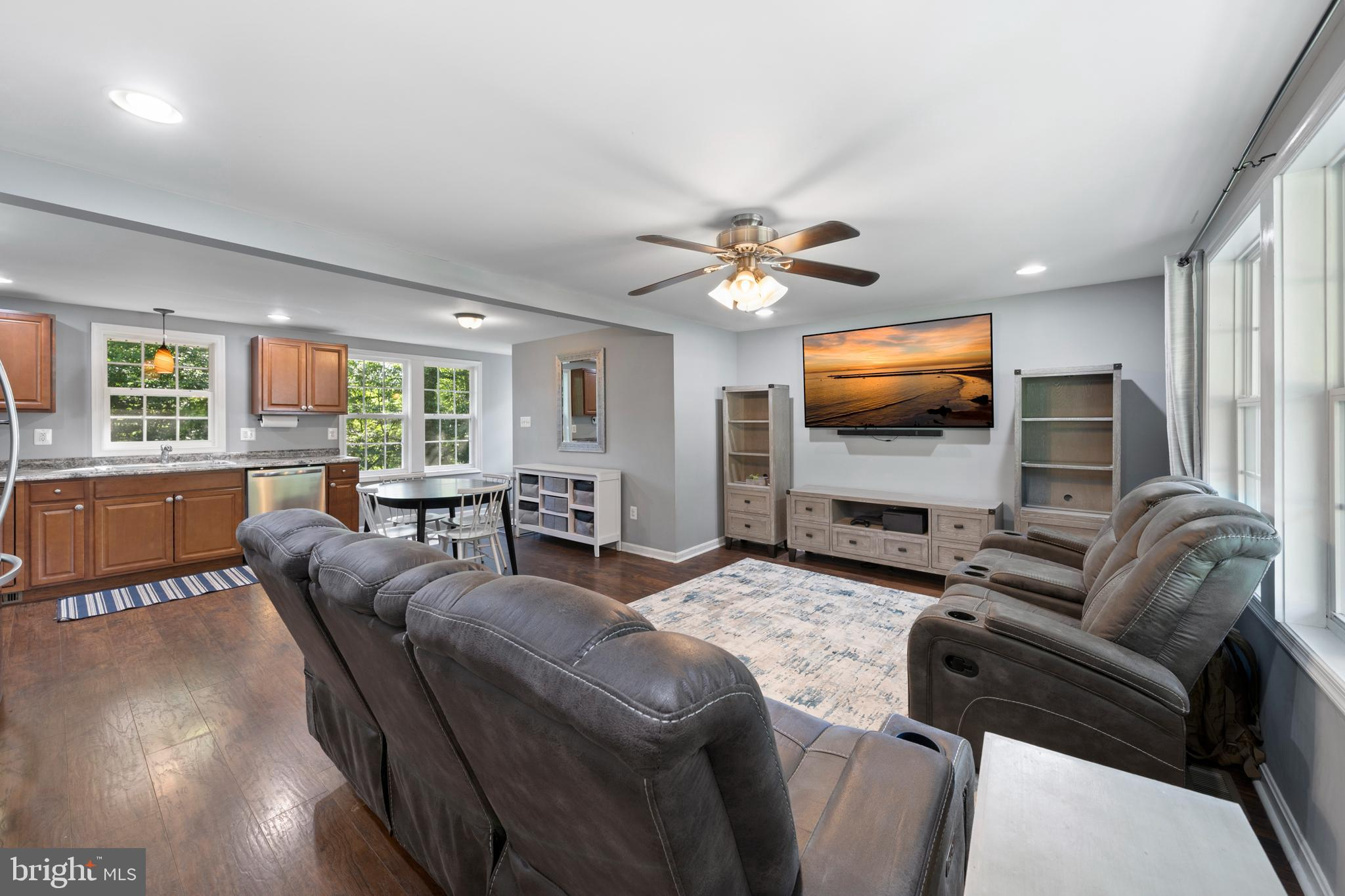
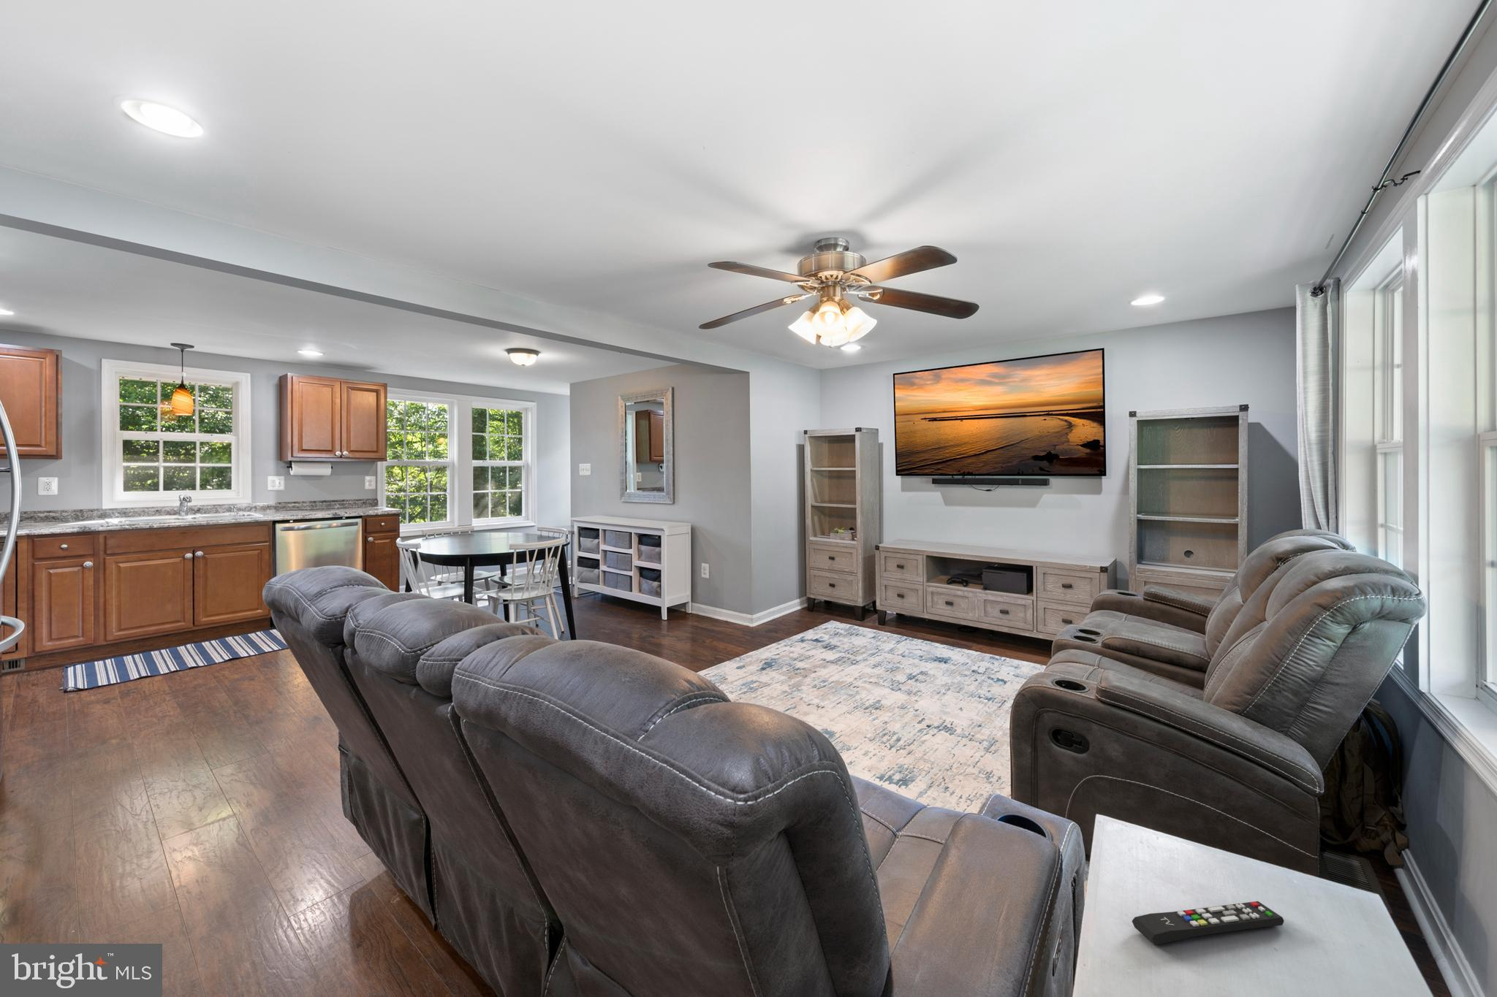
+ remote control [1132,900,1284,946]
